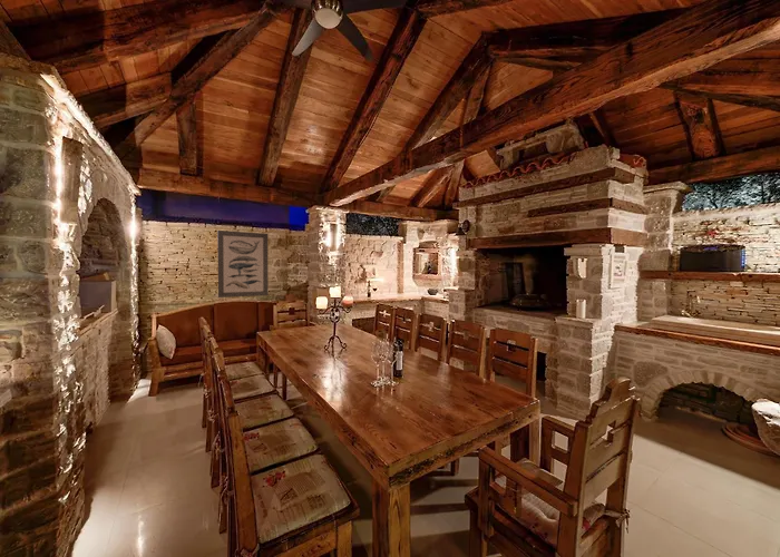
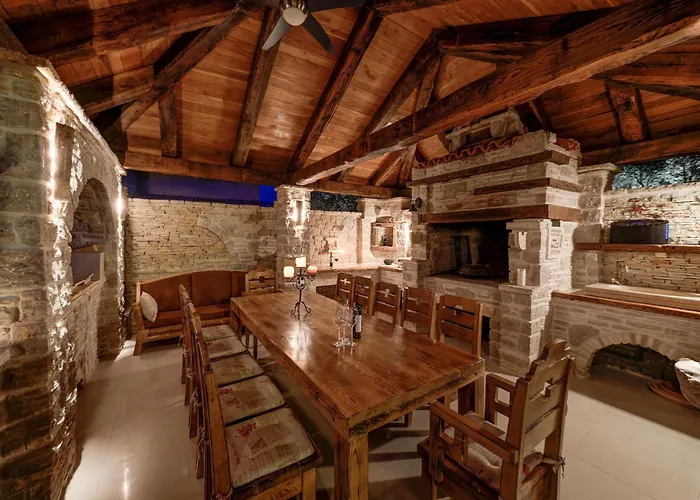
- wall art [216,229,270,299]
